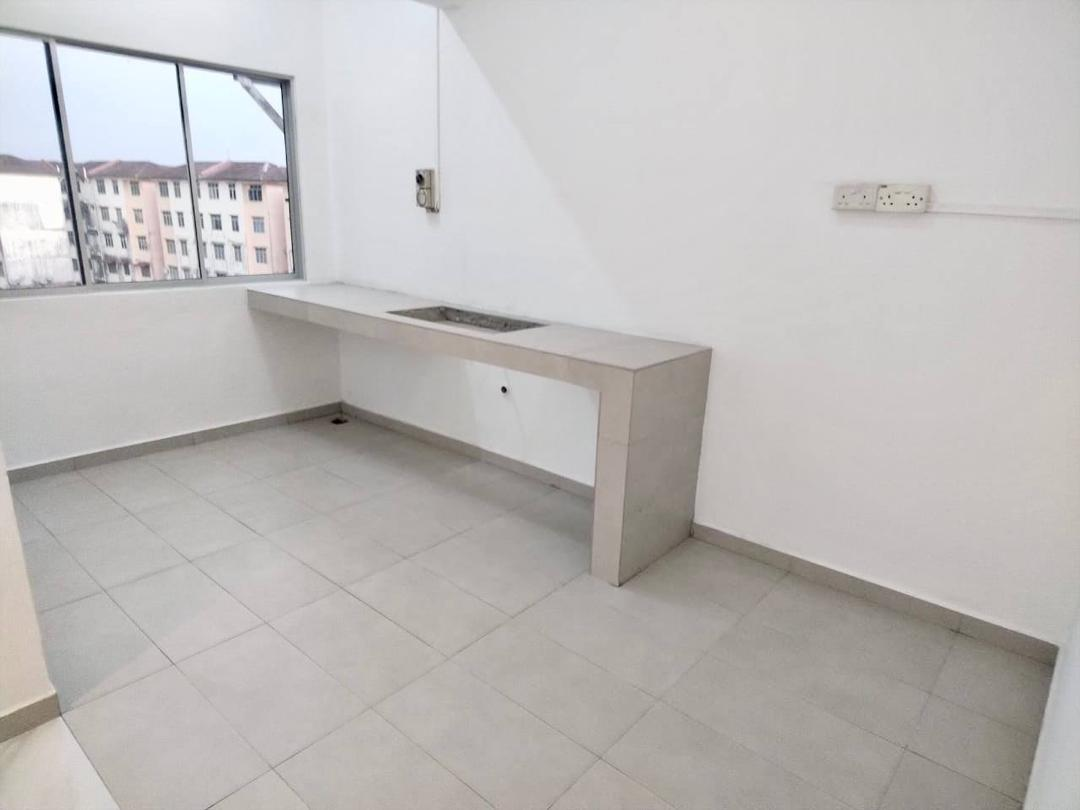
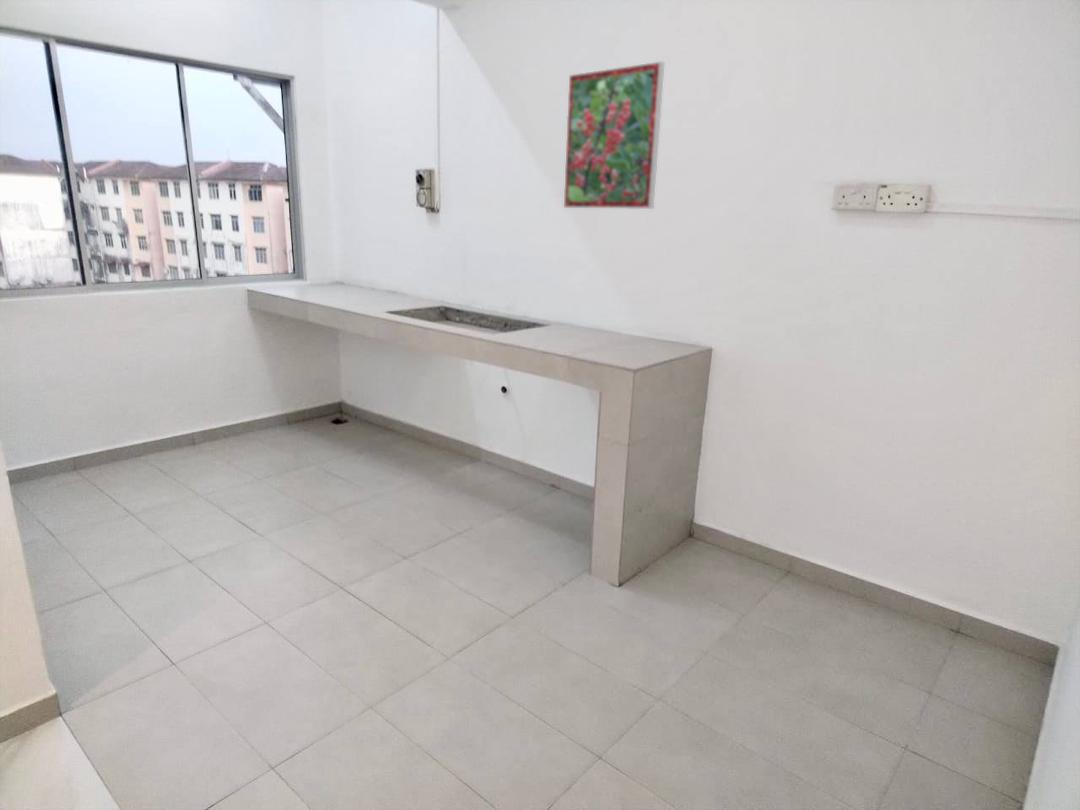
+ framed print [563,60,665,210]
